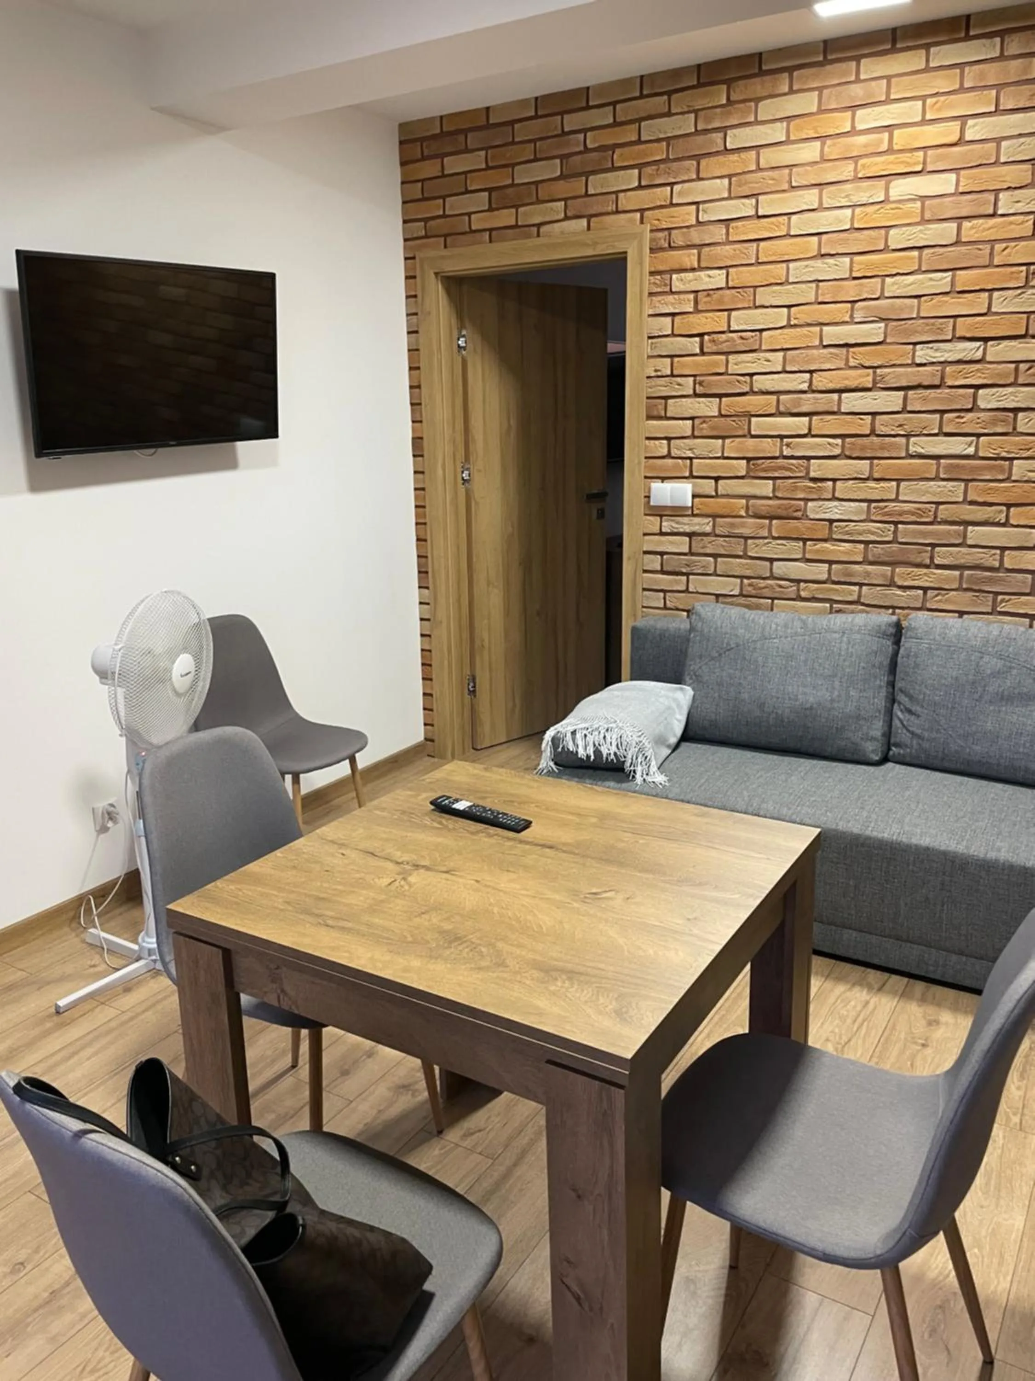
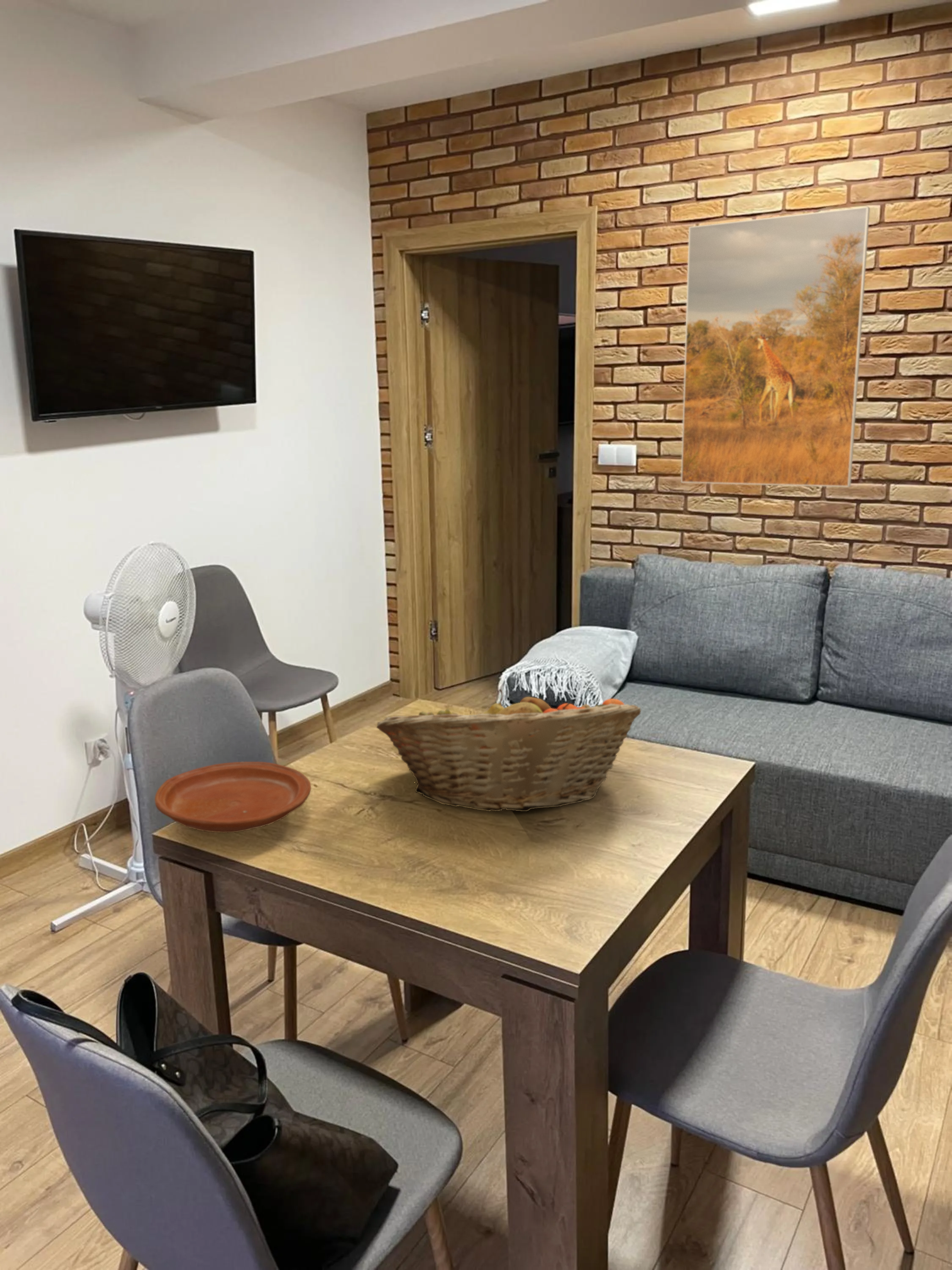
+ plate [154,761,311,833]
+ fruit basket [376,688,641,812]
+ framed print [680,206,870,488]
